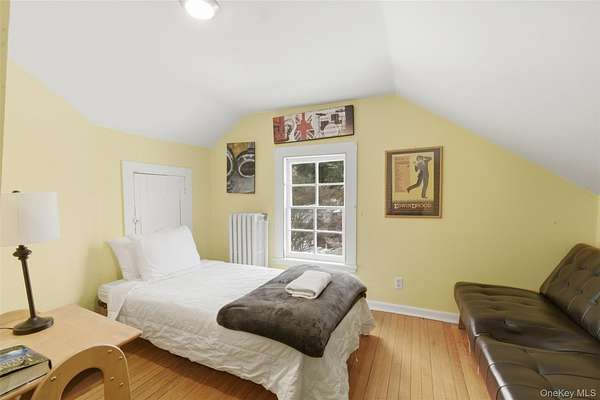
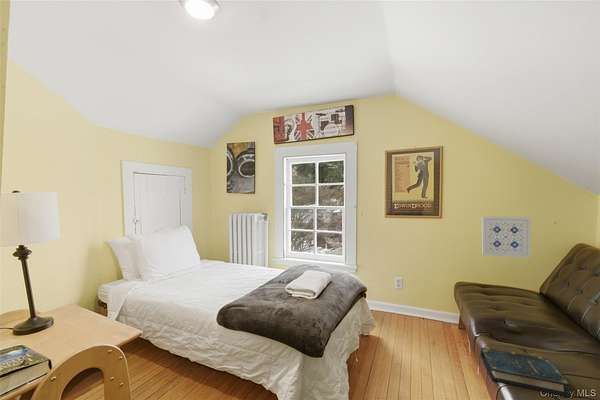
+ book [480,346,572,398]
+ wall art [481,216,532,259]
